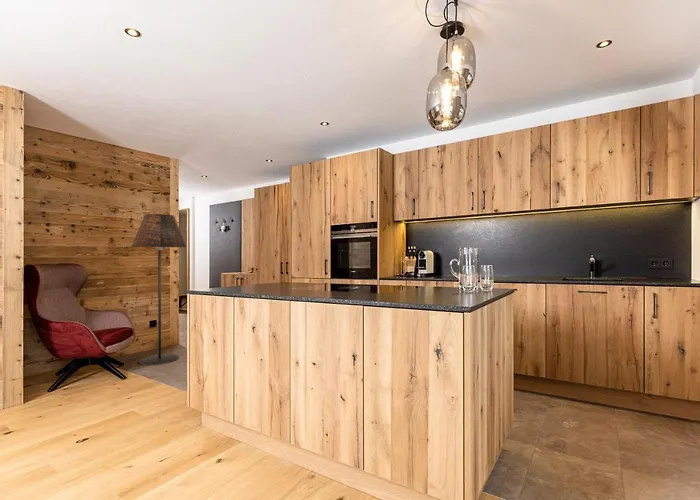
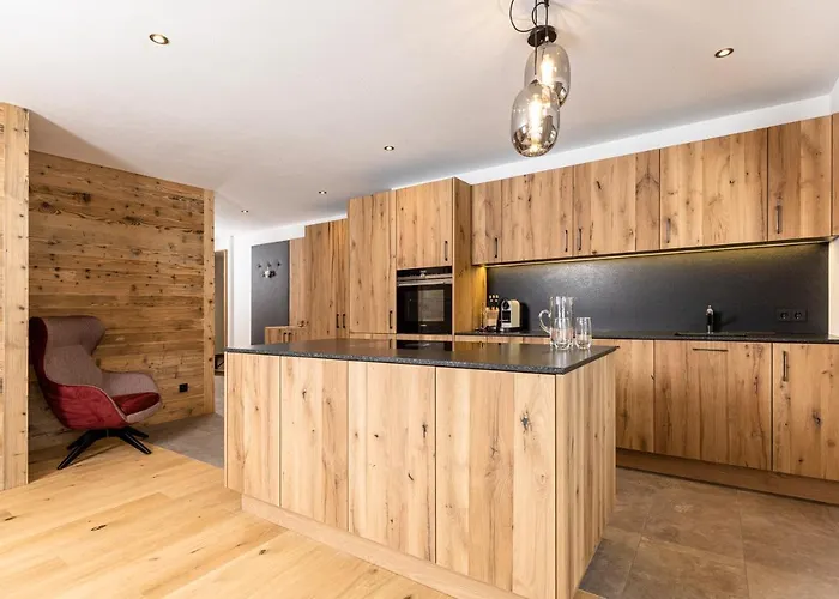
- floor lamp [130,213,187,367]
